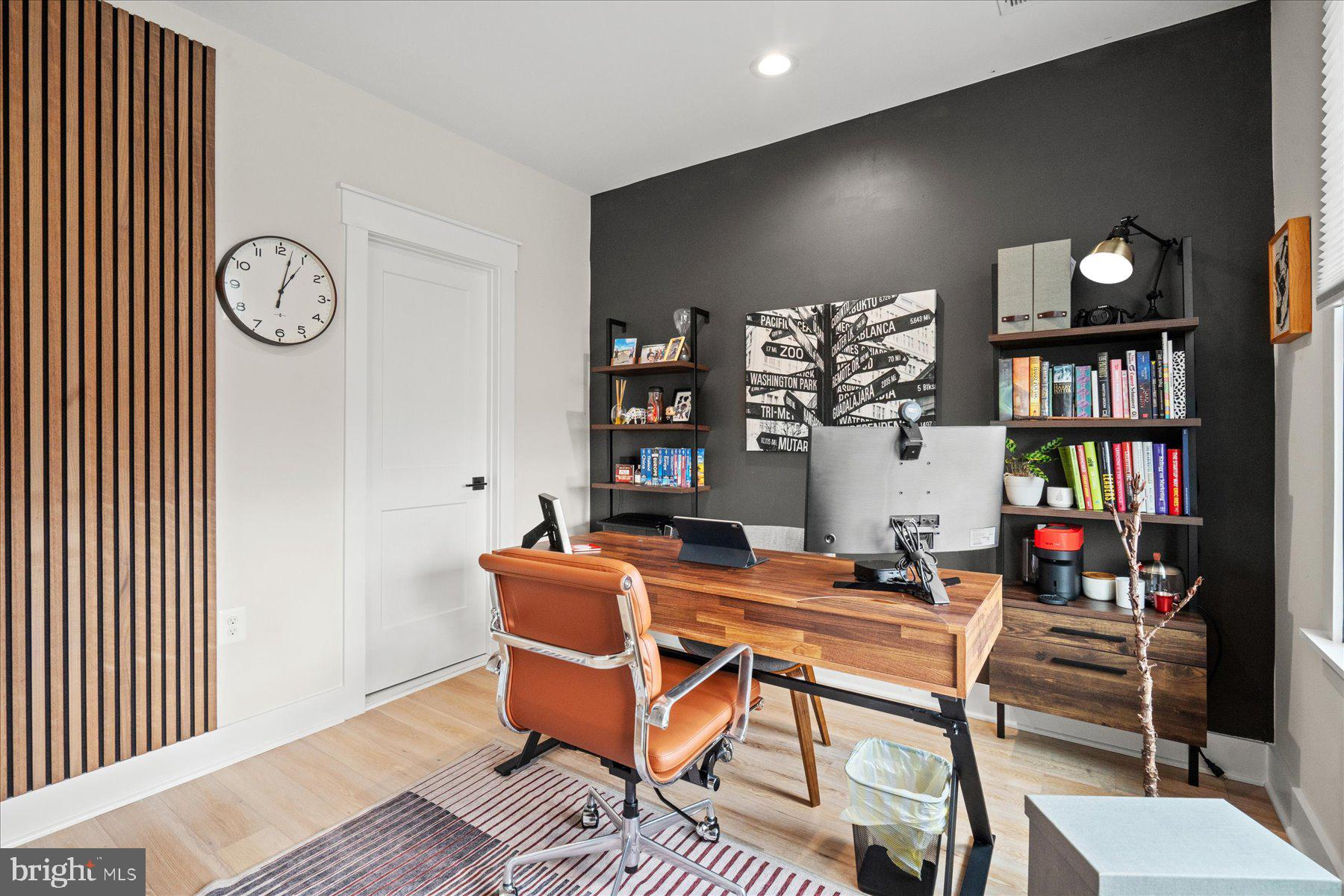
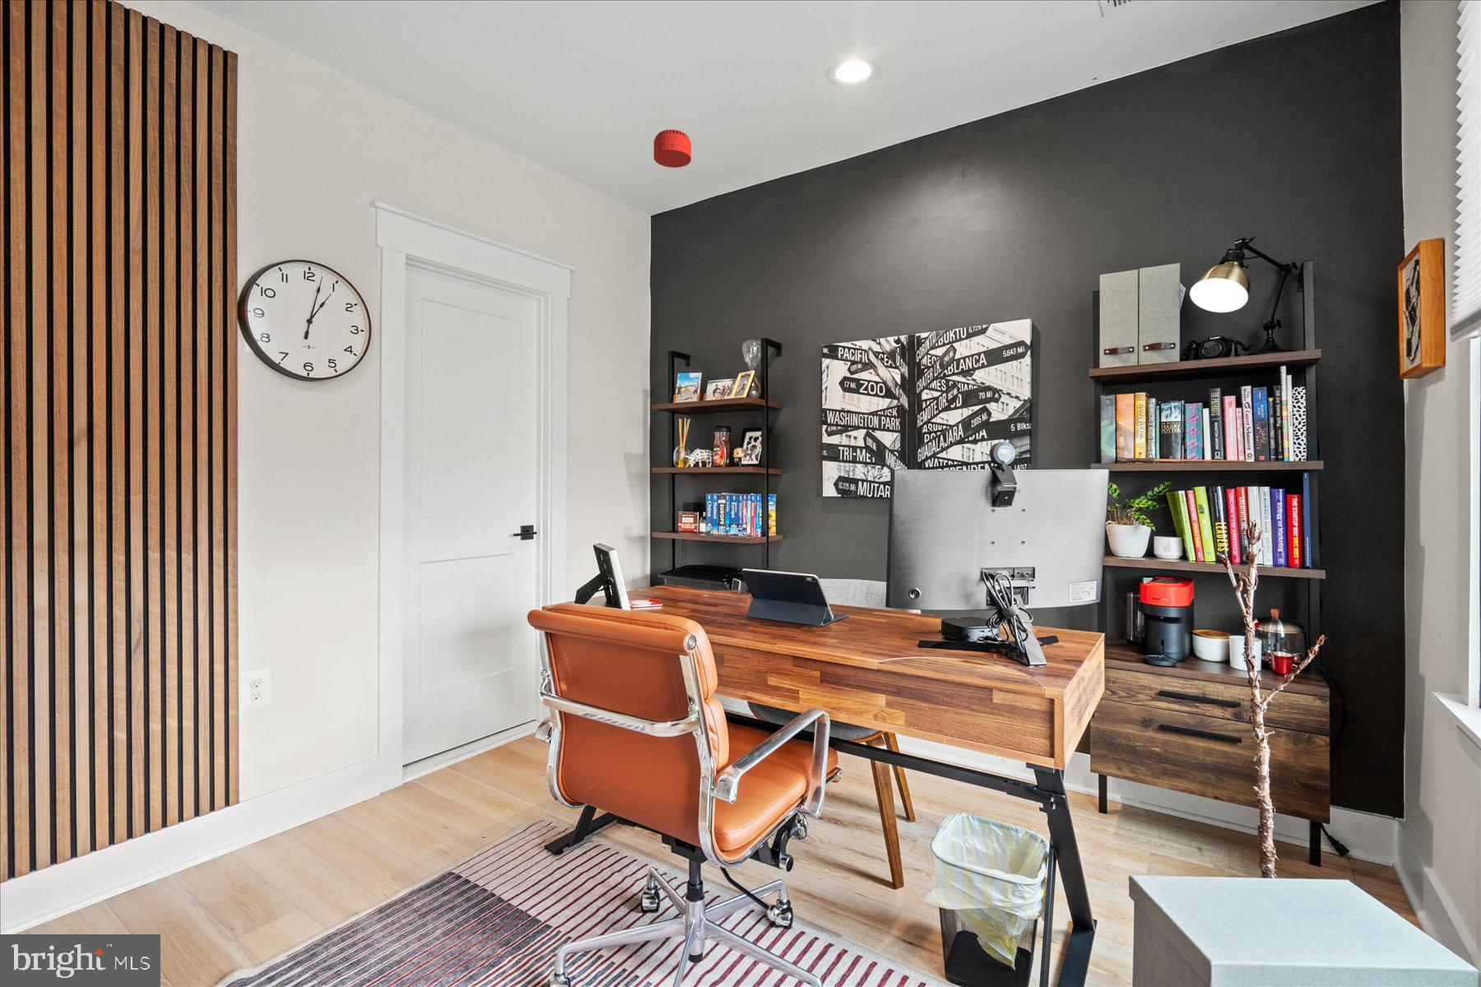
+ smoke detector [653,129,692,169]
